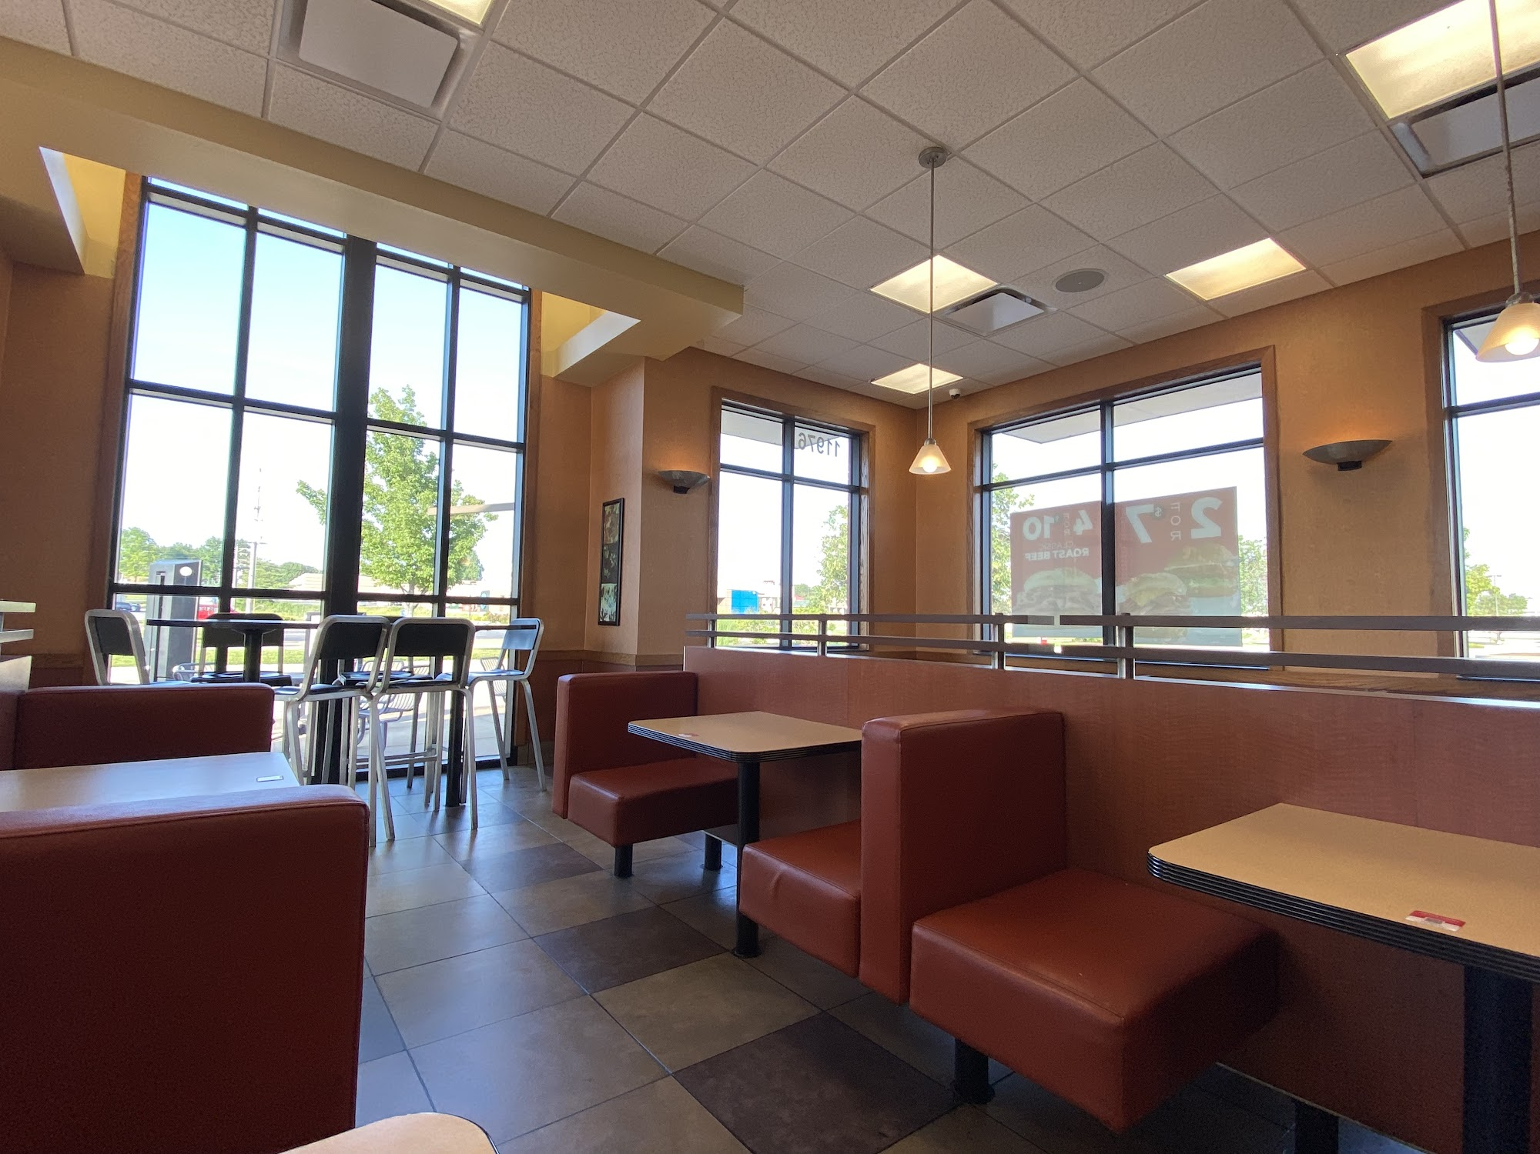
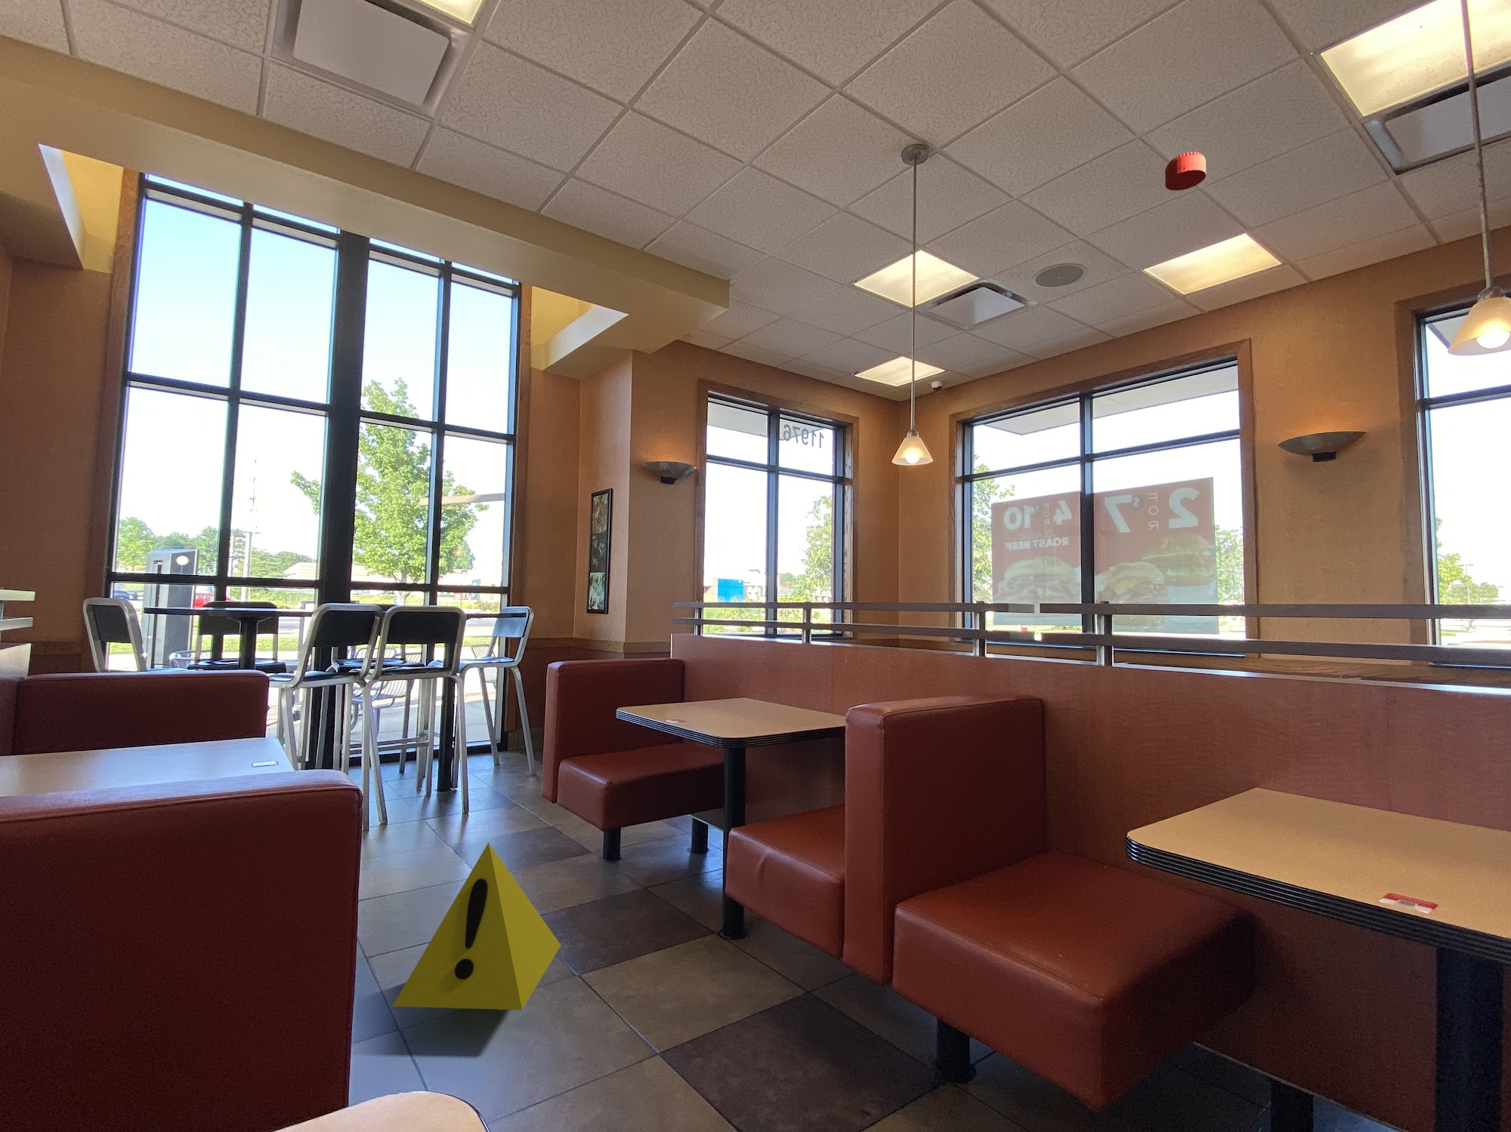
+ warning sign [393,842,562,1011]
+ smoke detector [1165,151,1206,191]
